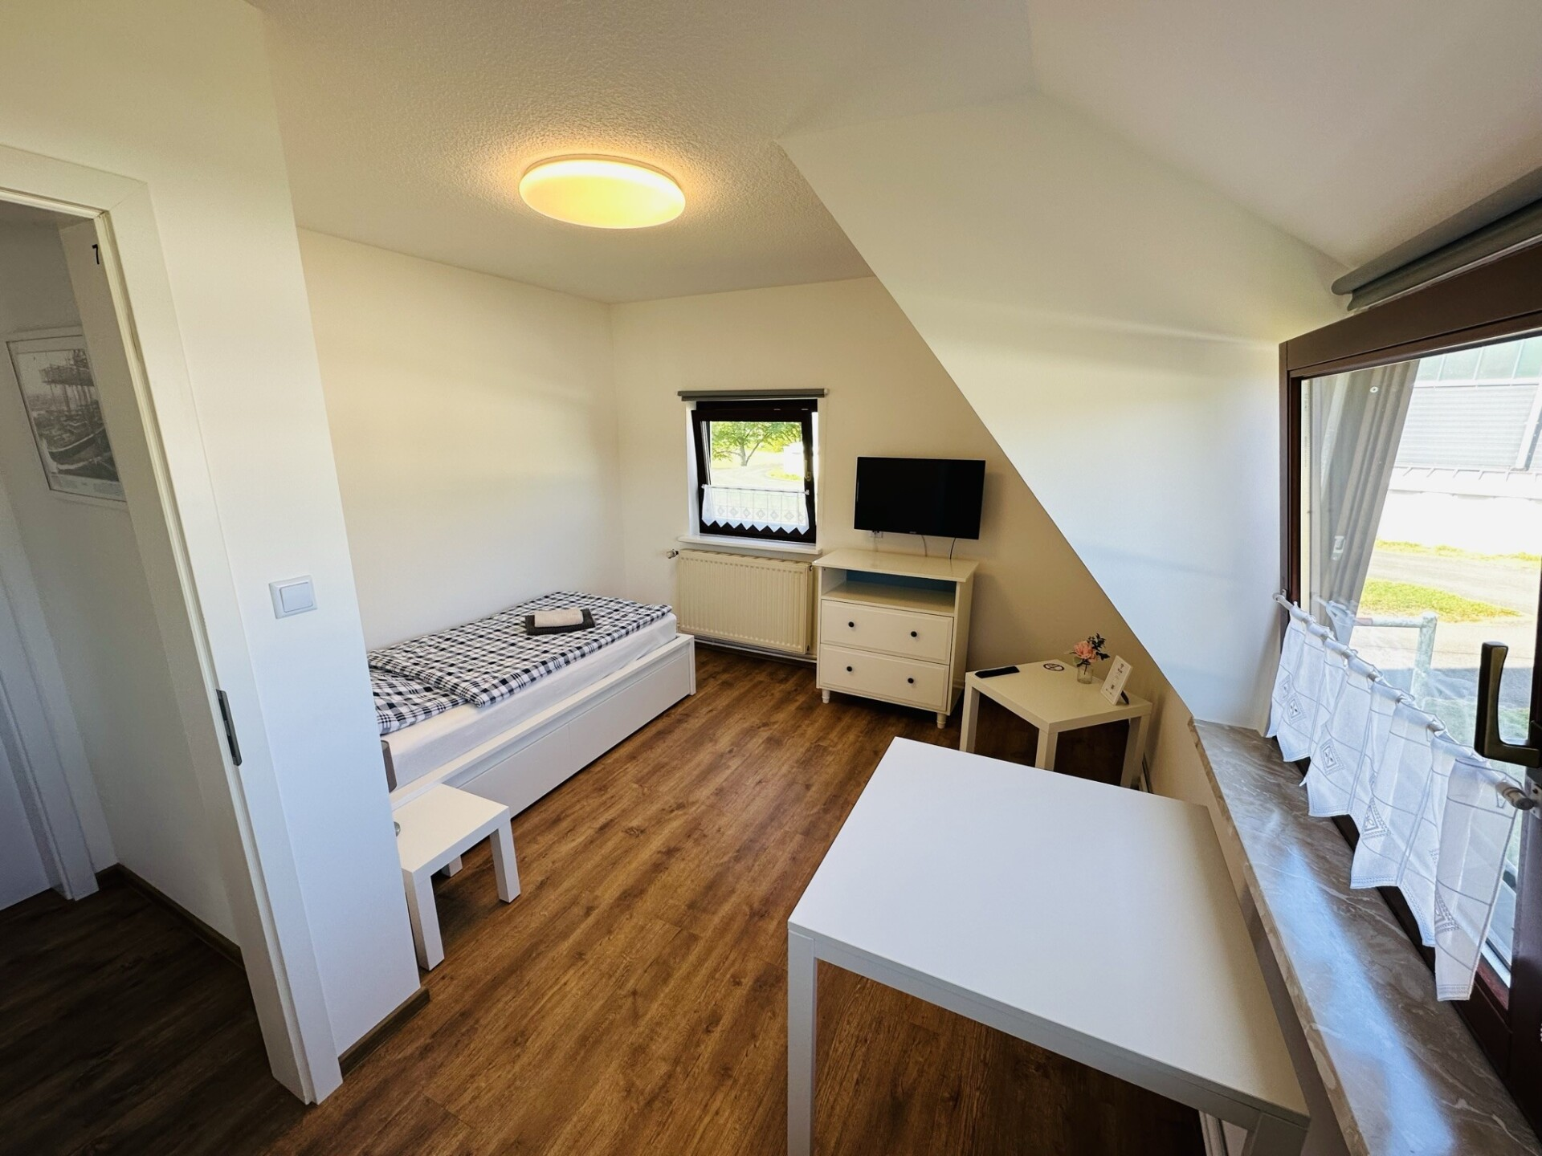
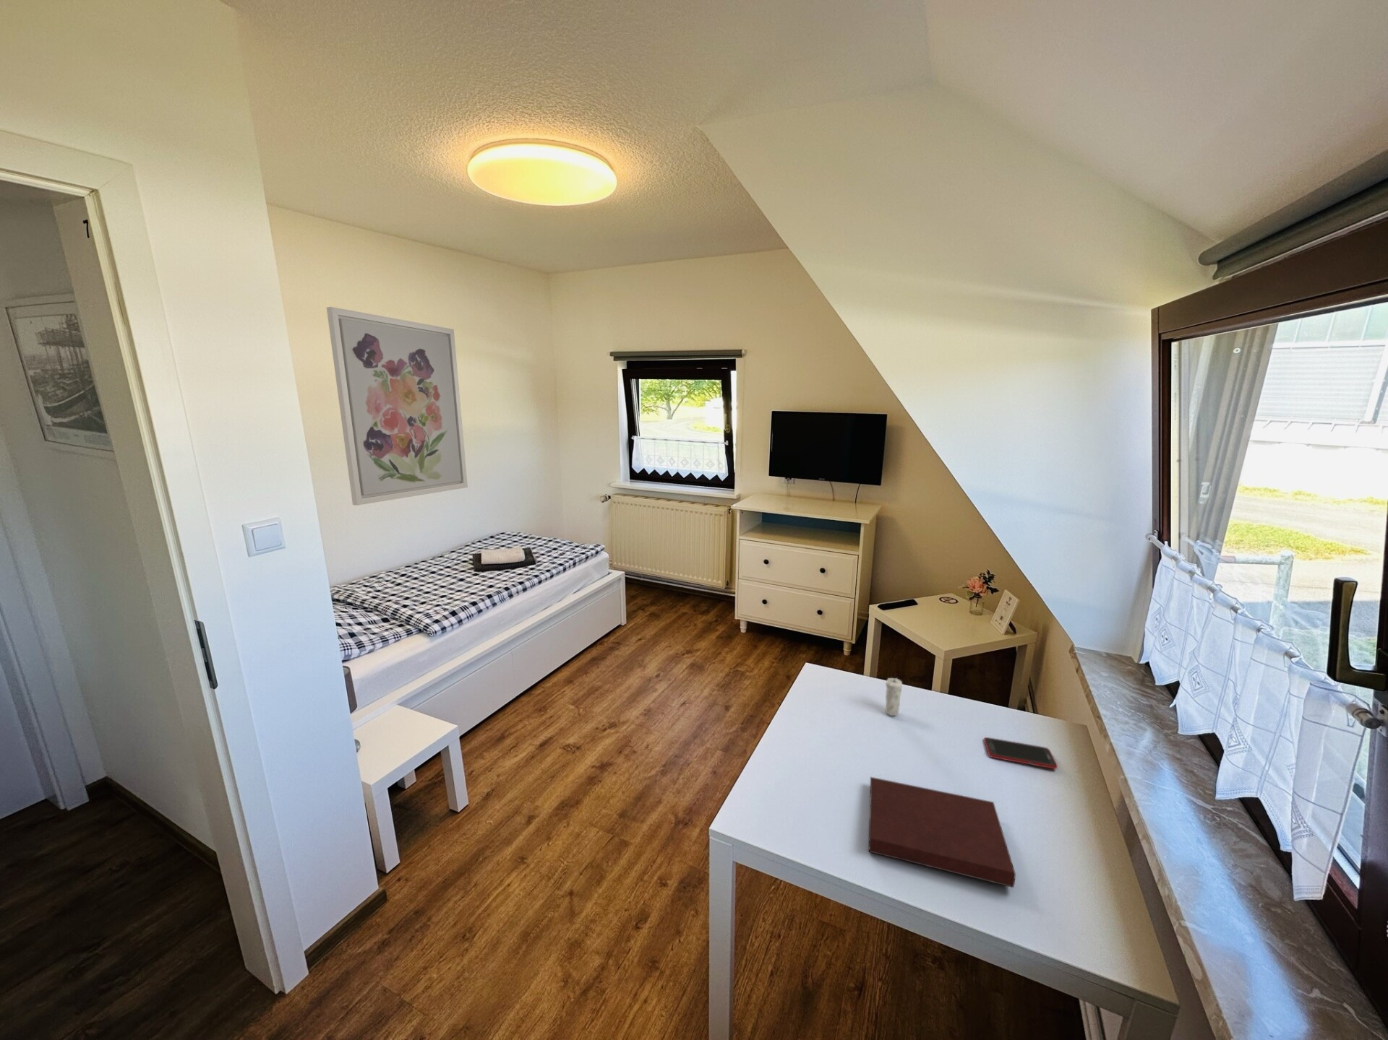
+ wall art [326,306,469,506]
+ candle [884,674,903,717]
+ notebook [868,777,1016,888]
+ cell phone [984,736,1058,770]
